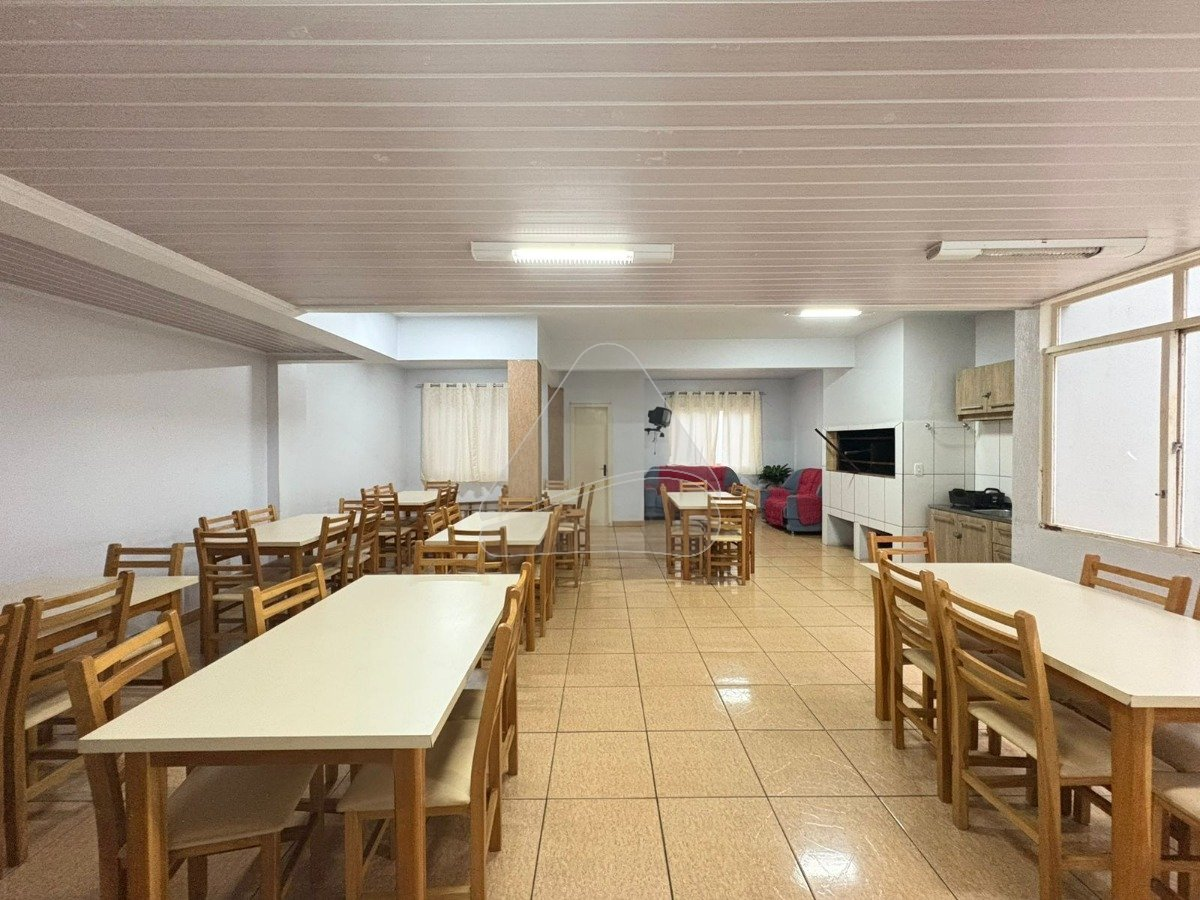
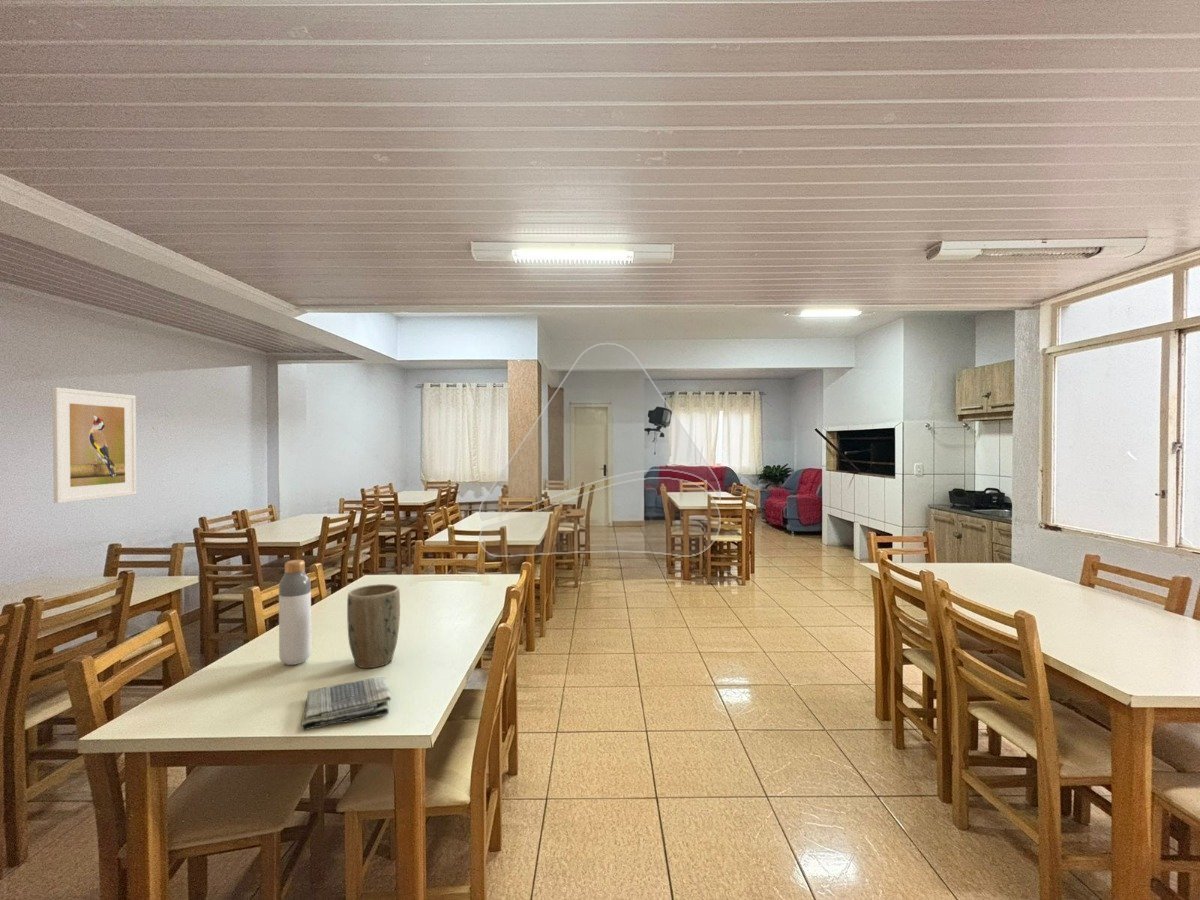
+ plant pot [346,583,401,669]
+ bottle [278,559,312,666]
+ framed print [51,386,138,504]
+ dish towel [300,676,392,732]
